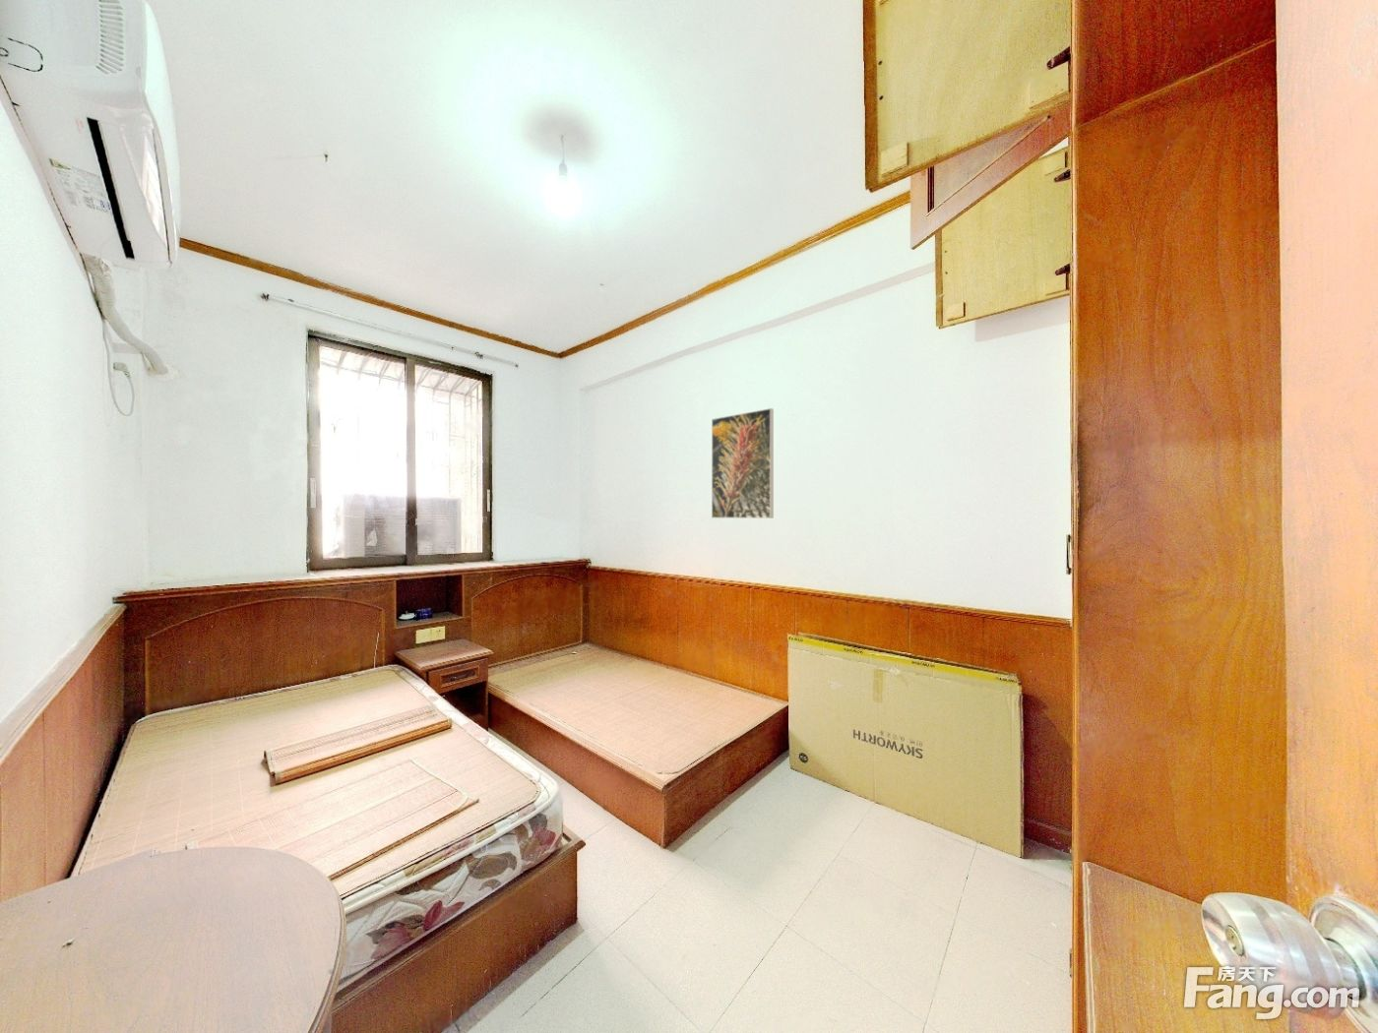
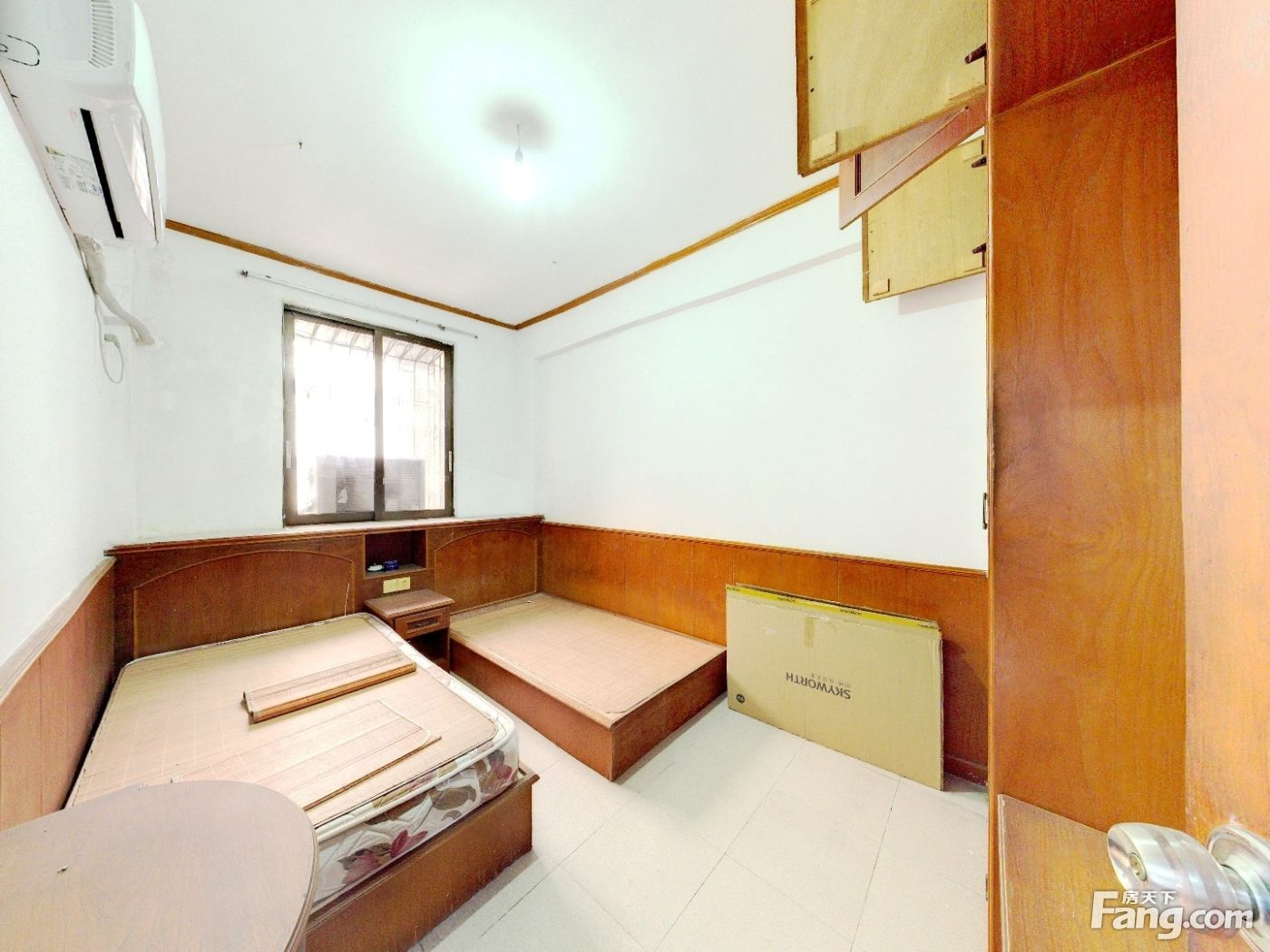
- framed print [711,407,775,520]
